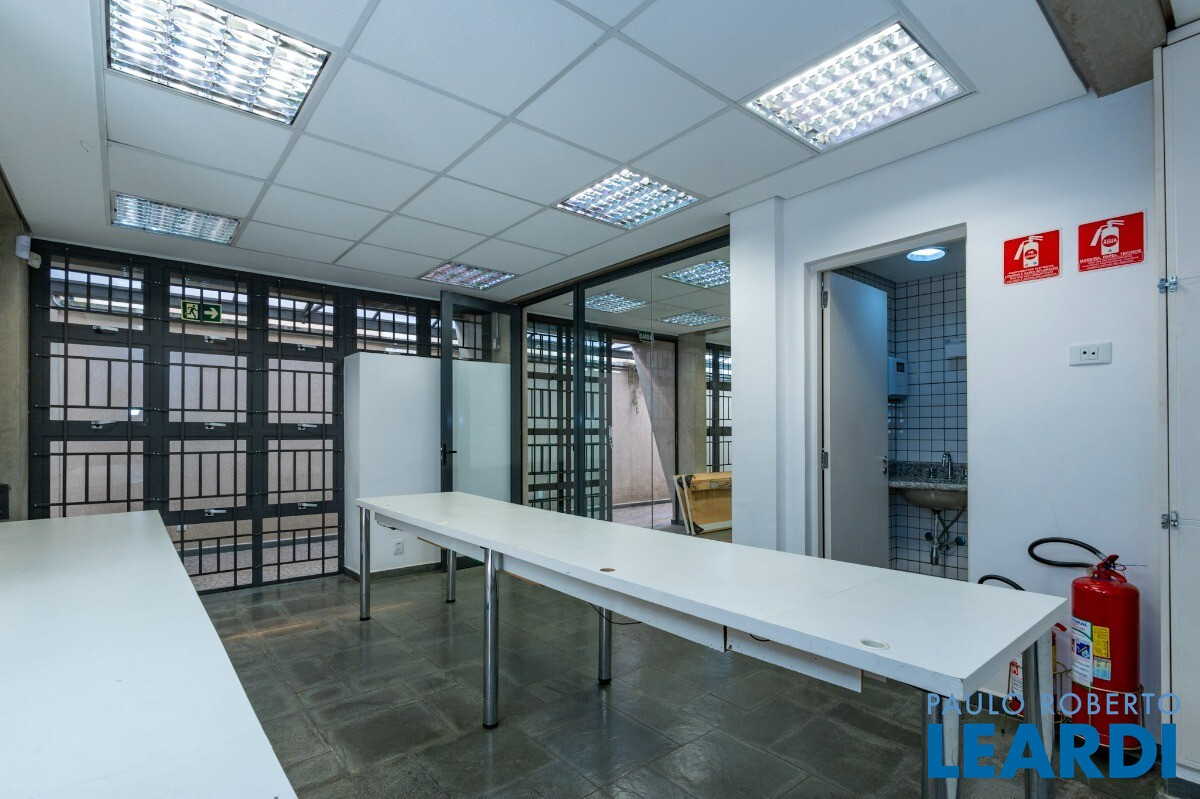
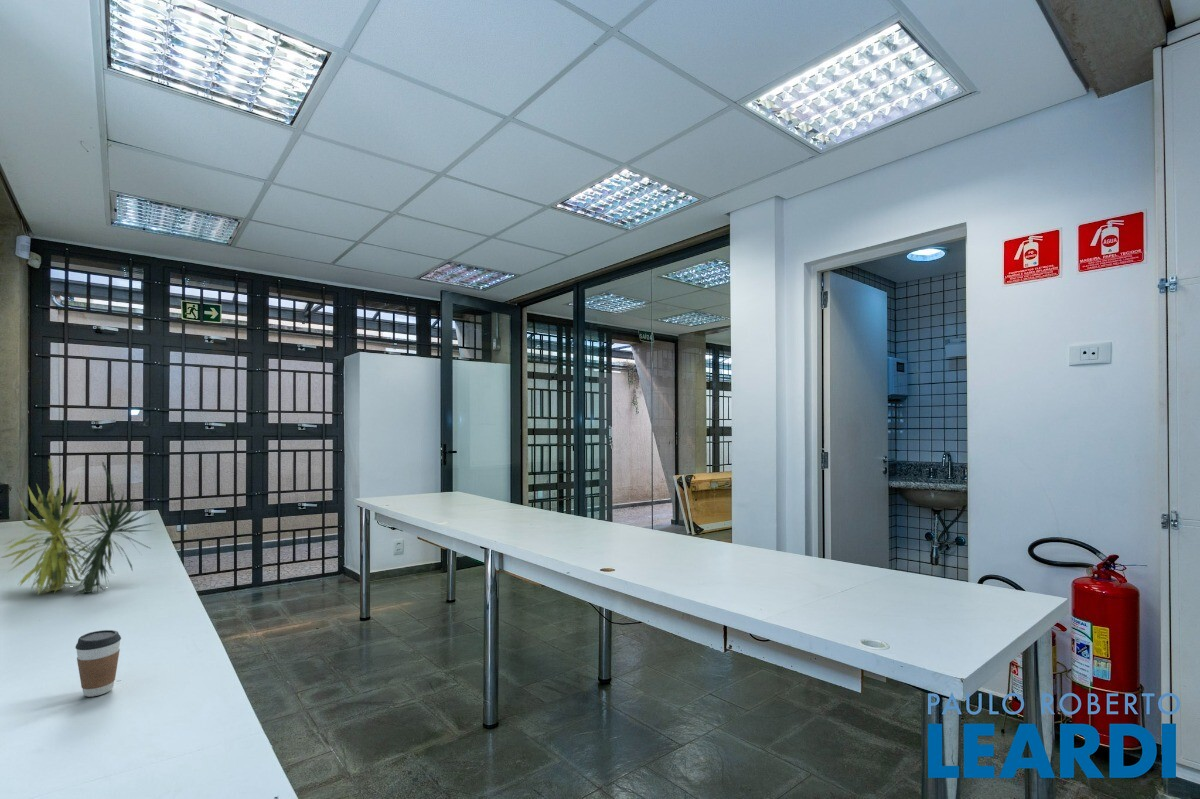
+ plant [0,459,159,598]
+ coffee cup [75,629,122,698]
